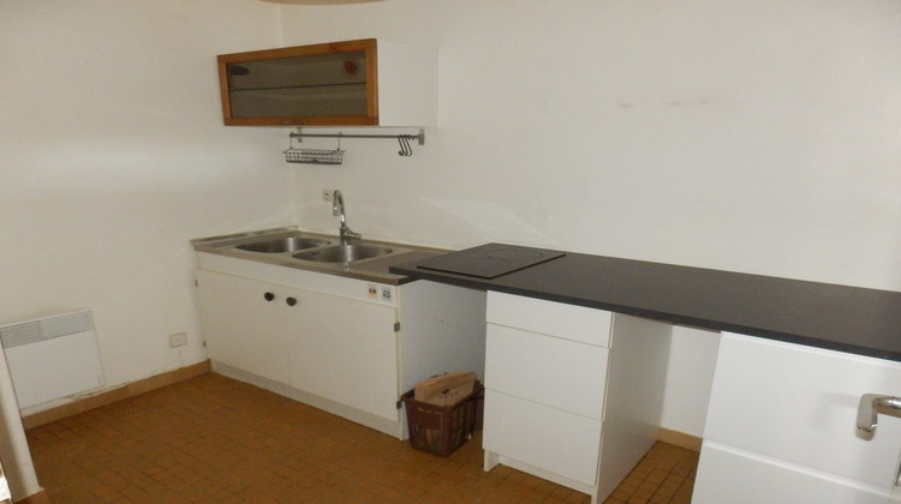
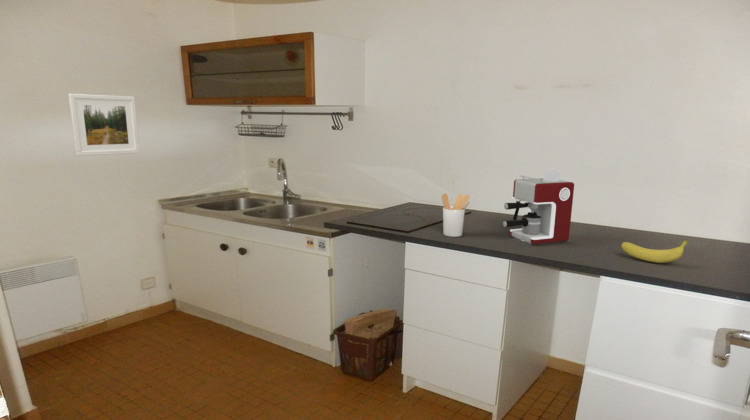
+ fruit [620,239,689,264]
+ coffee maker [502,169,575,245]
+ utensil holder [440,192,471,238]
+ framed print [67,93,141,157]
